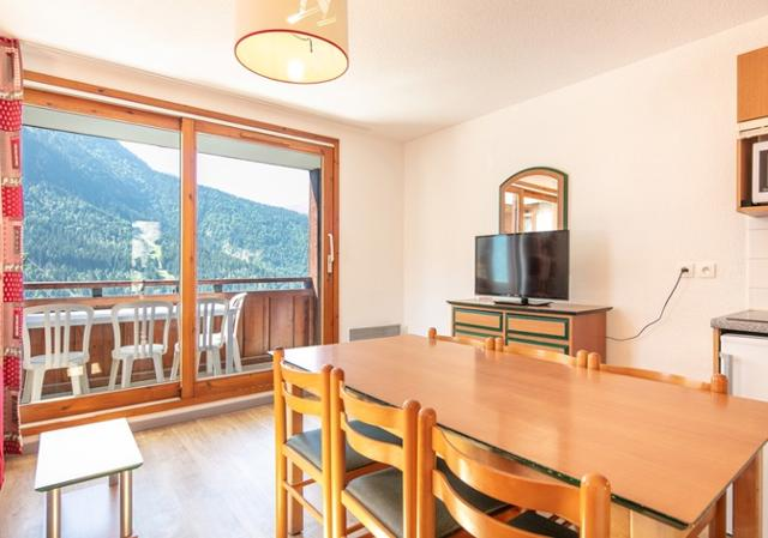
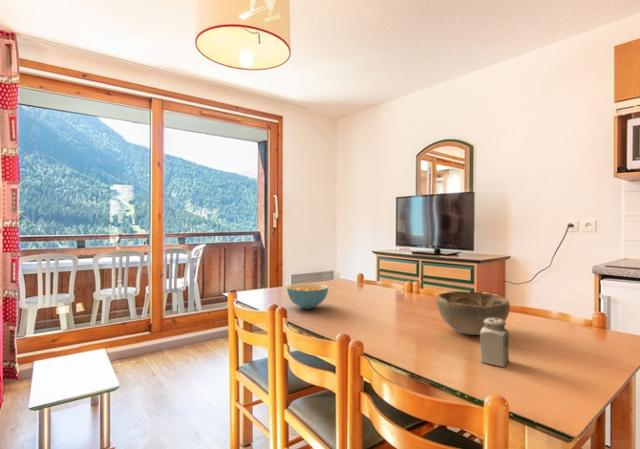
+ decorative bowl [435,290,511,336]
+ salt shaker [479,318,510,368]
+ cereal bowl [286,282,329,310]
